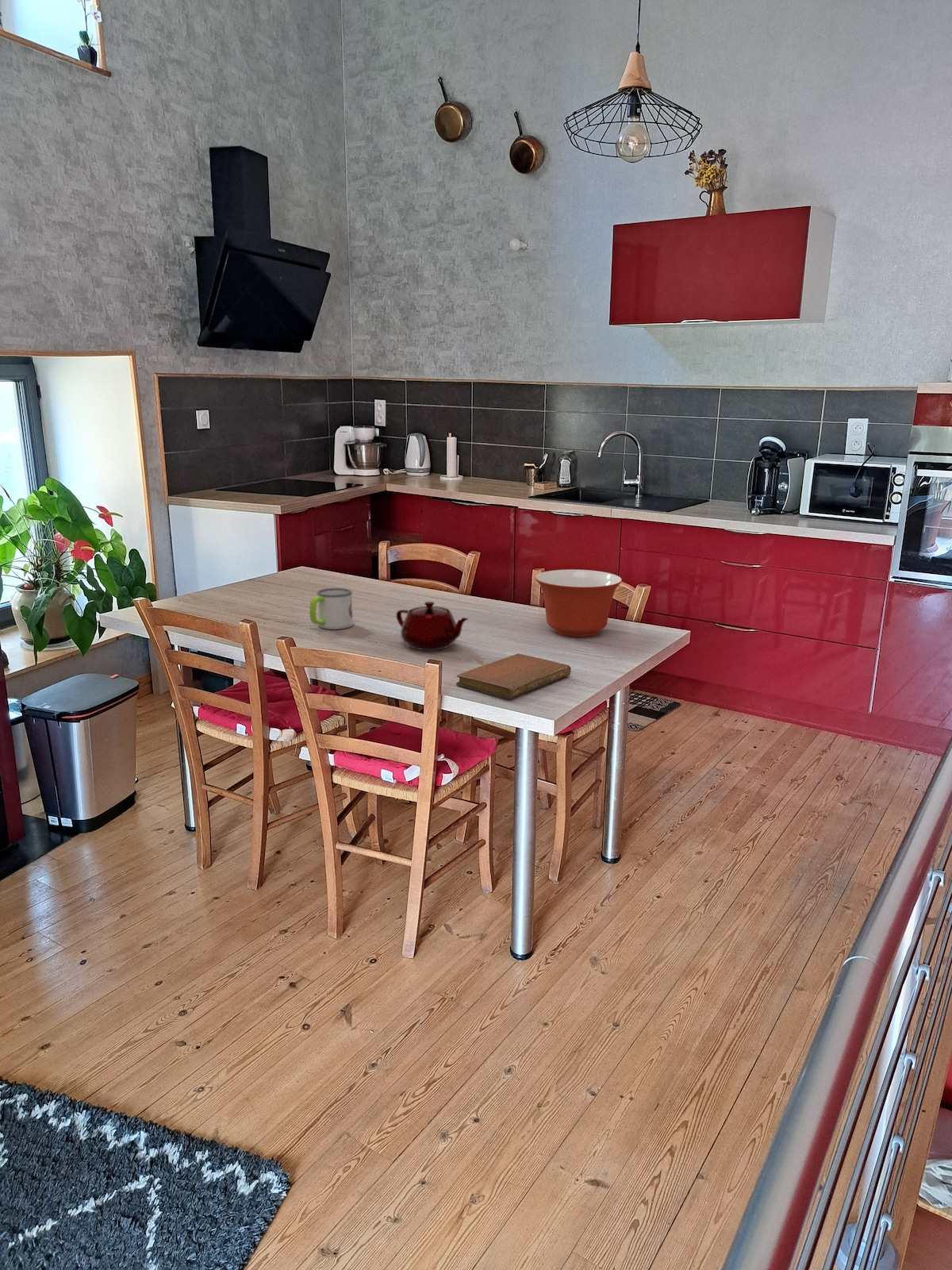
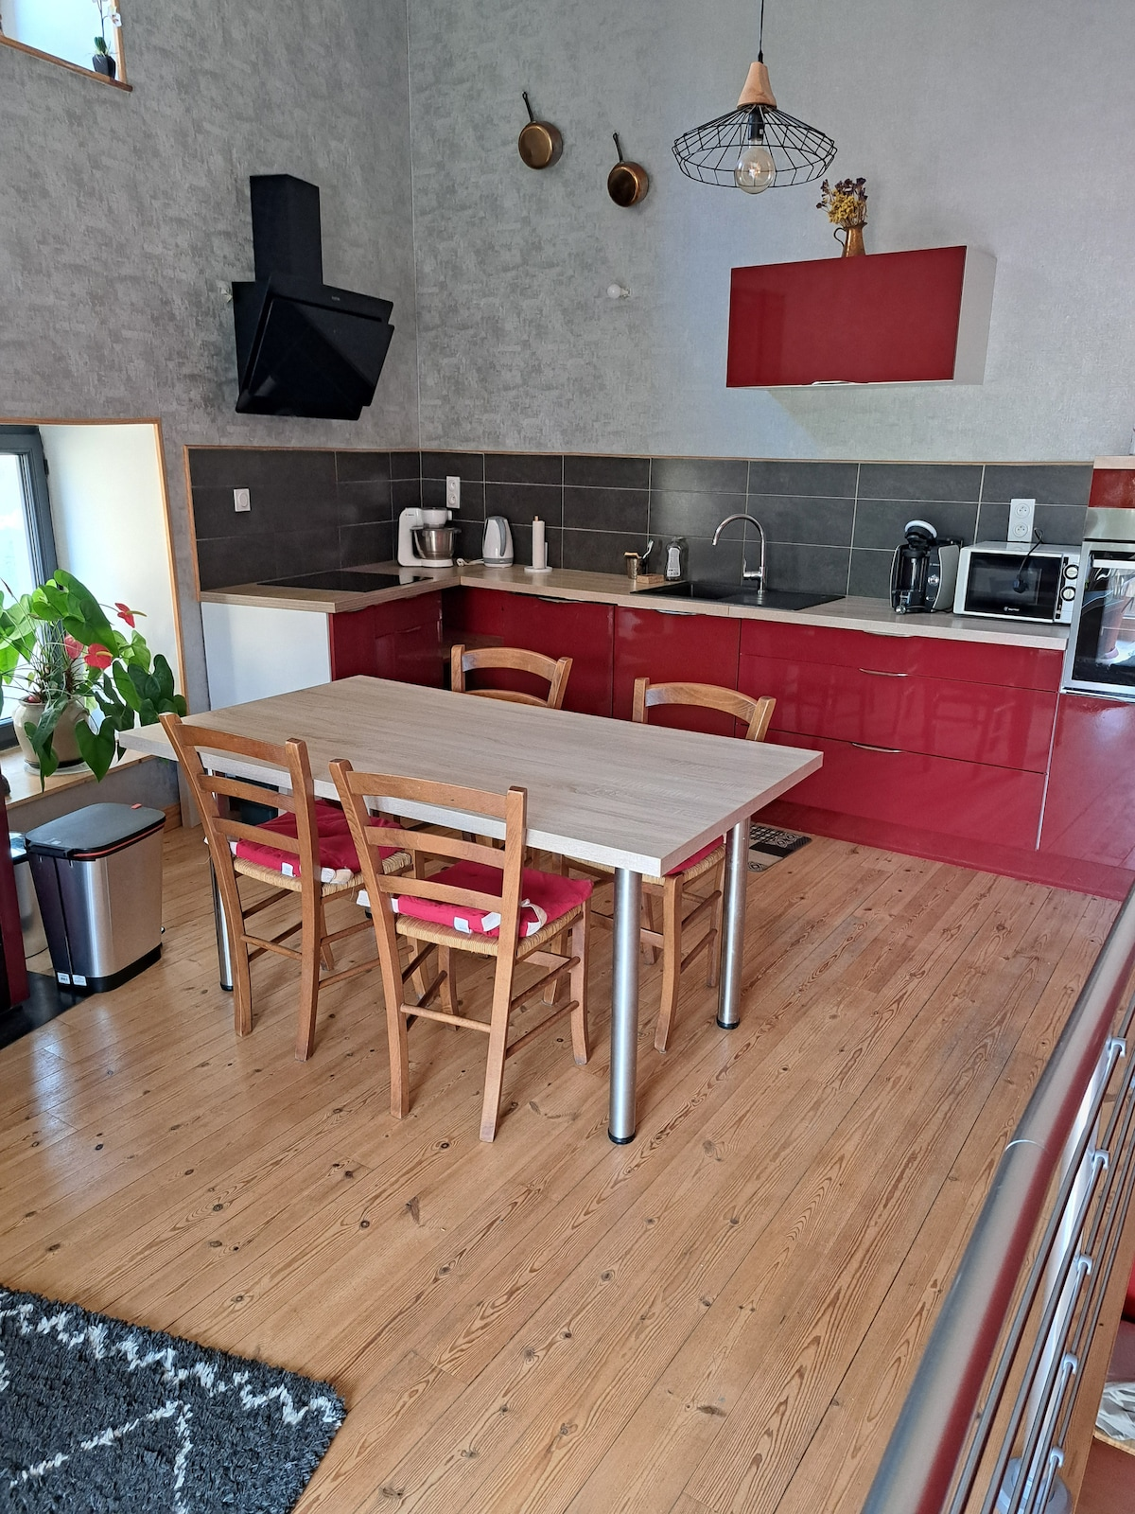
- teapot [395,601,470,651]
- mixing bowl [534,569,623,637]
- mug [309,587,354,630]
- notebook [455,653,572,699]
